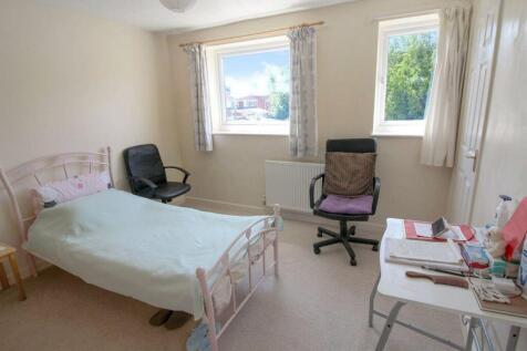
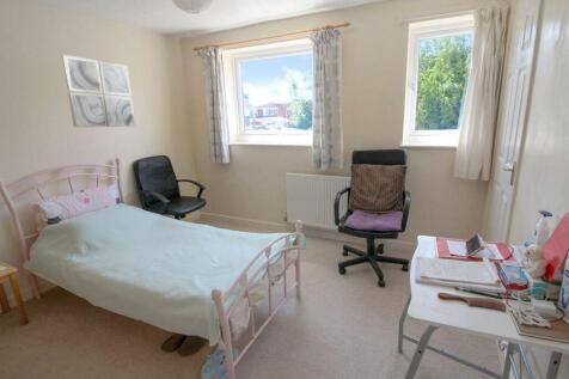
+ wall art [61,54,136,128]
